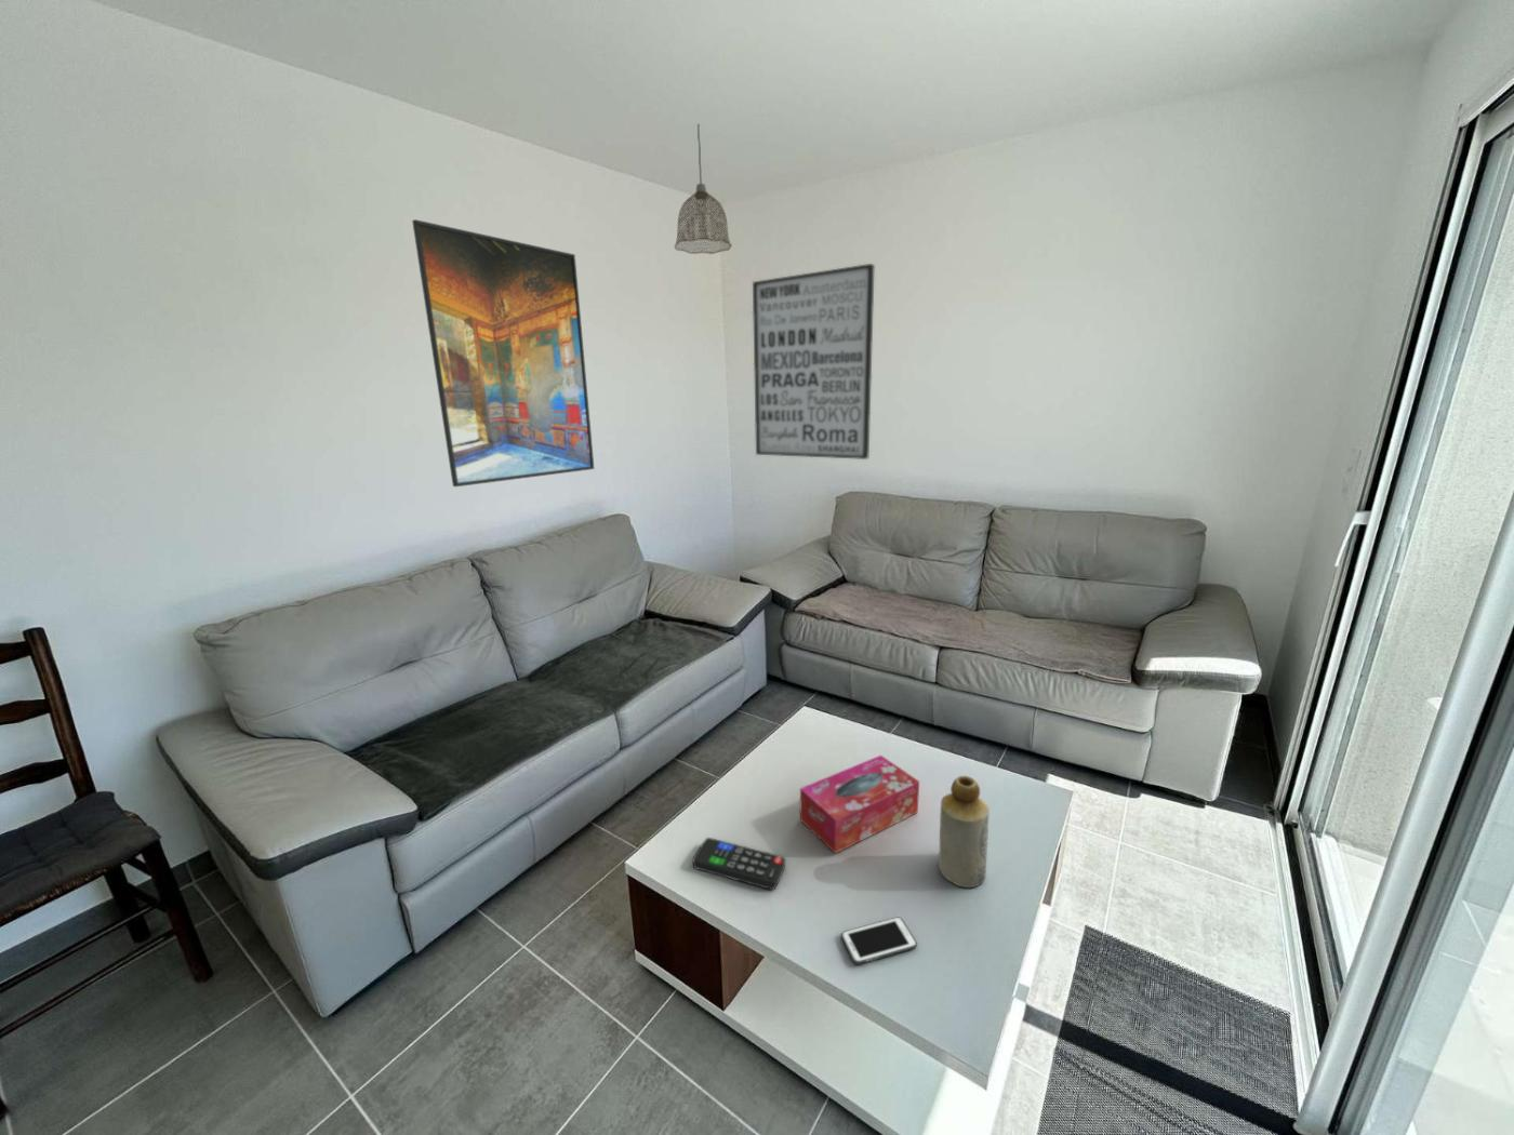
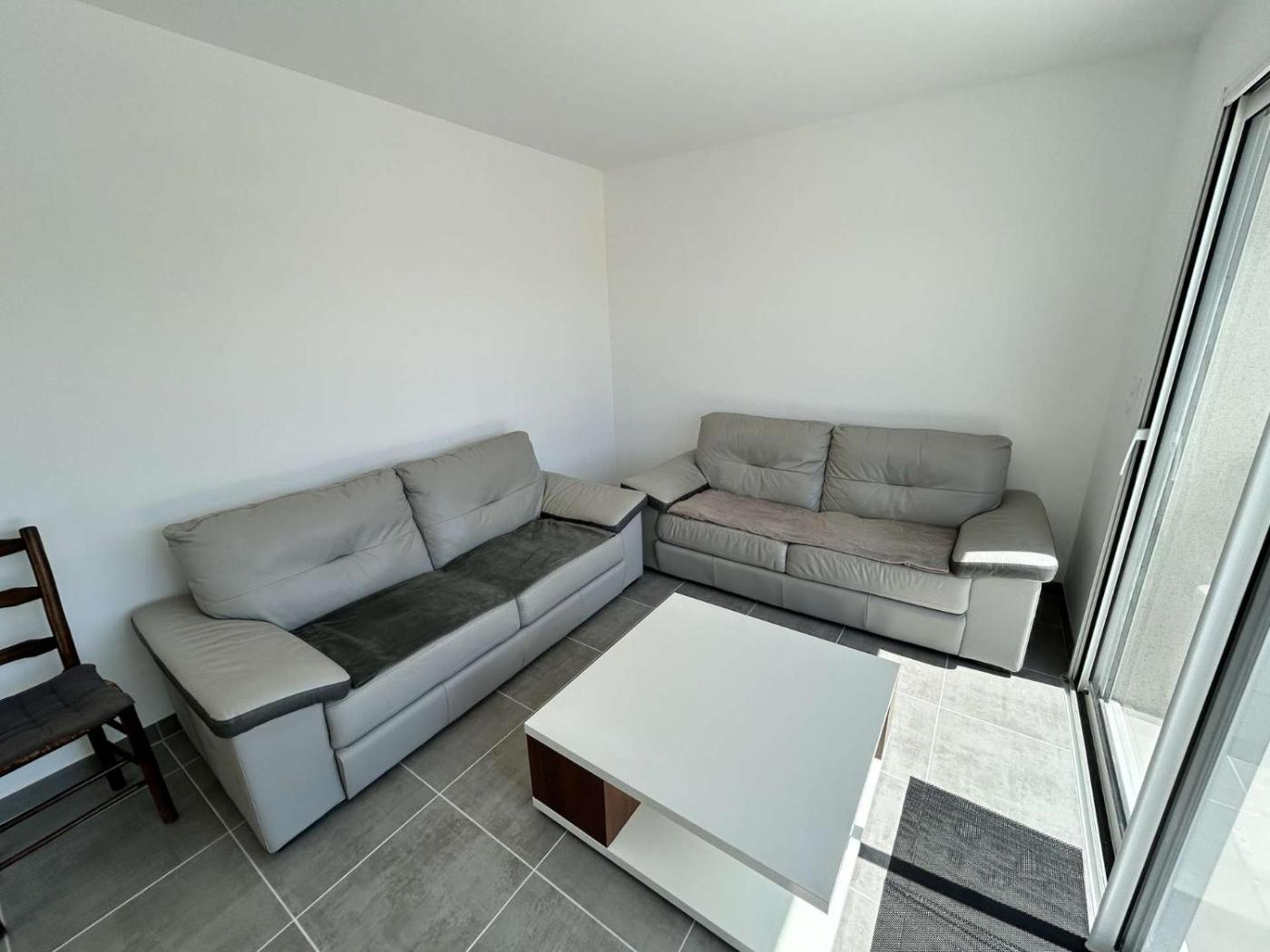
- bottle [937,775,991,888]
- tissue box [799,755,920,855]
- remote control [693,837,786,891]
- pendant lamp [674,123,733,255]
- cell phone [840,917,918,966]
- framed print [411,218,595,488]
- wall art [751,262,876,460]
